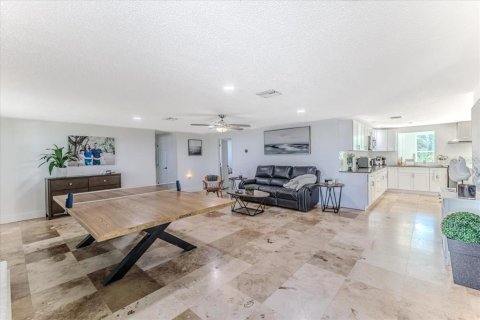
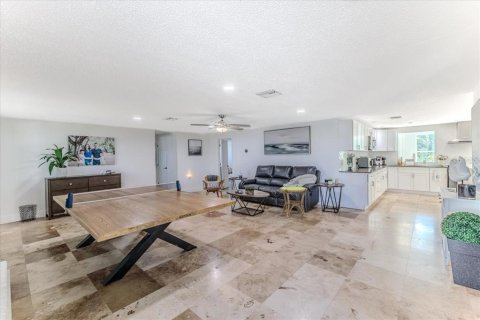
+ waste bin [17,203,38,223]
+ side table [279,185,308,219]
